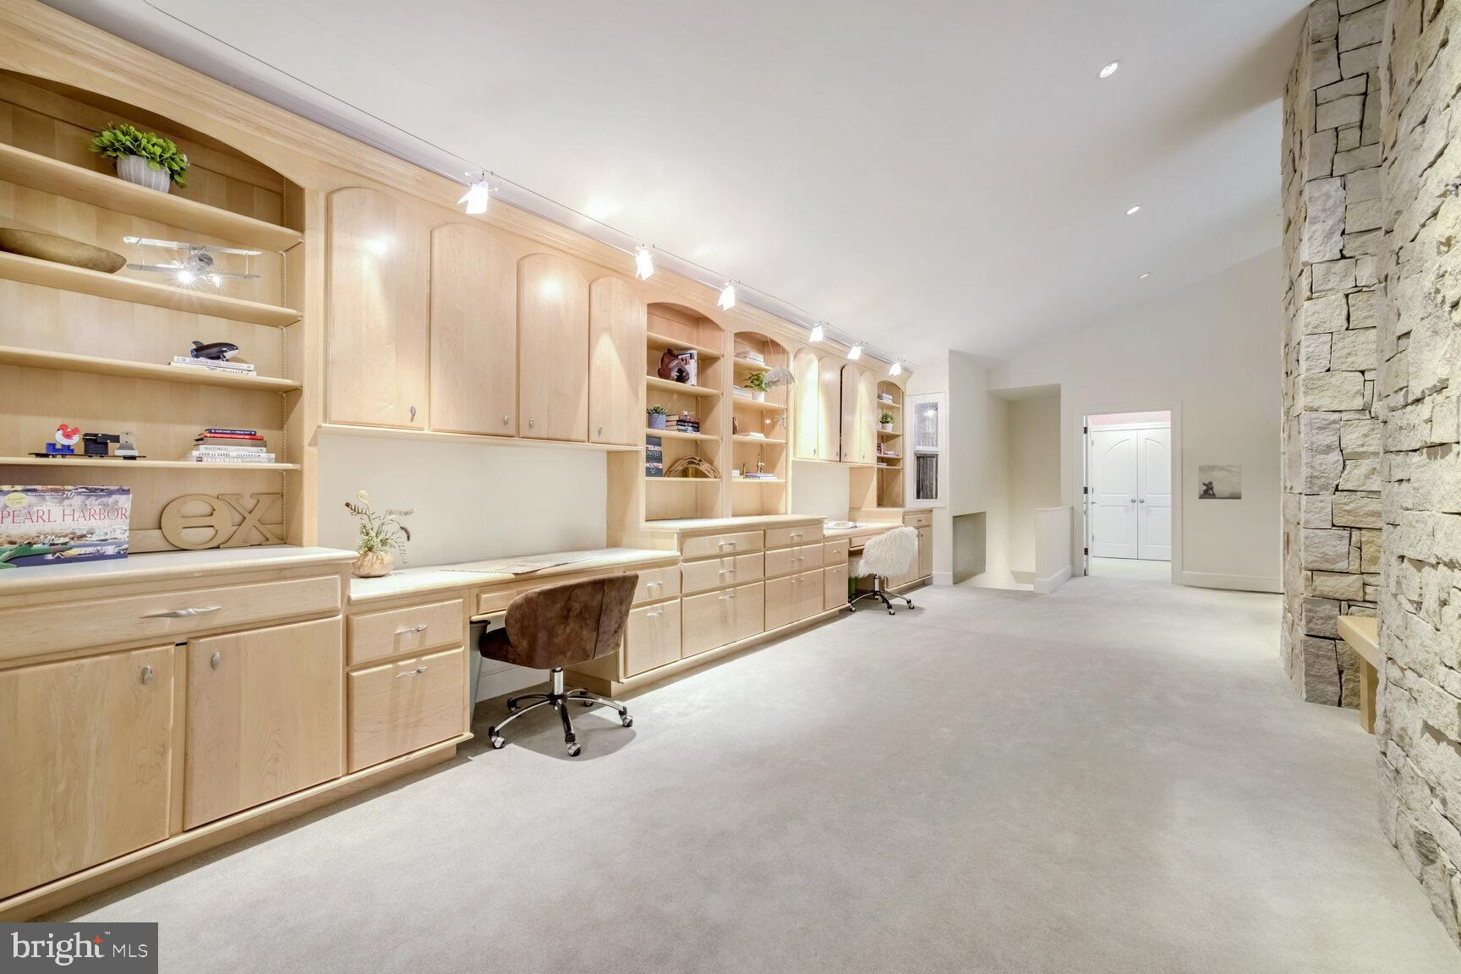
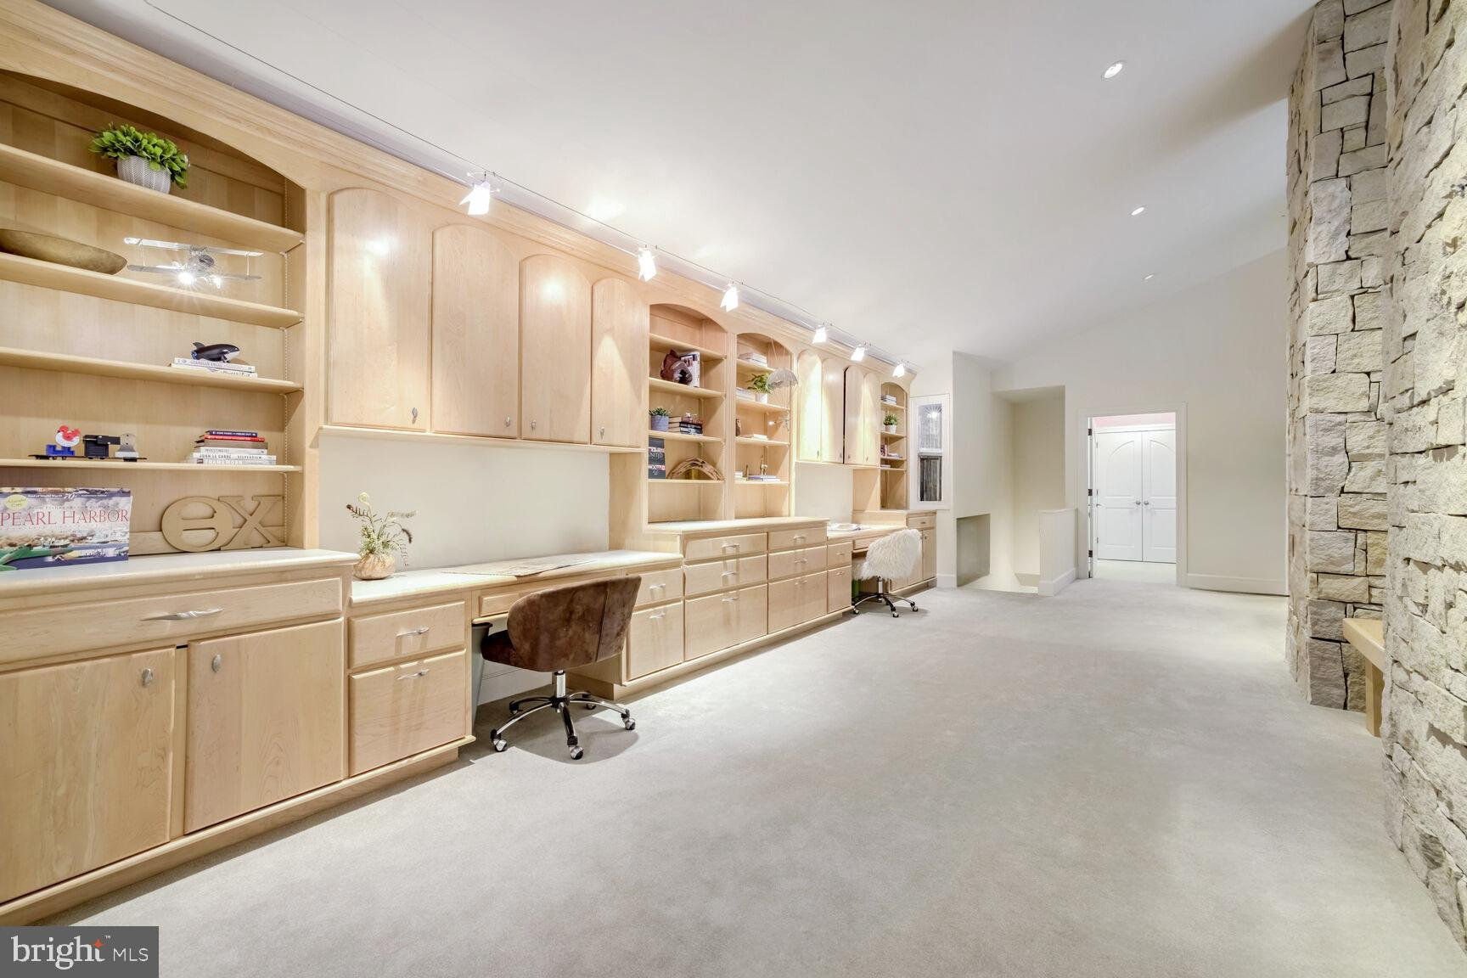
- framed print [1197,463,1243,500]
